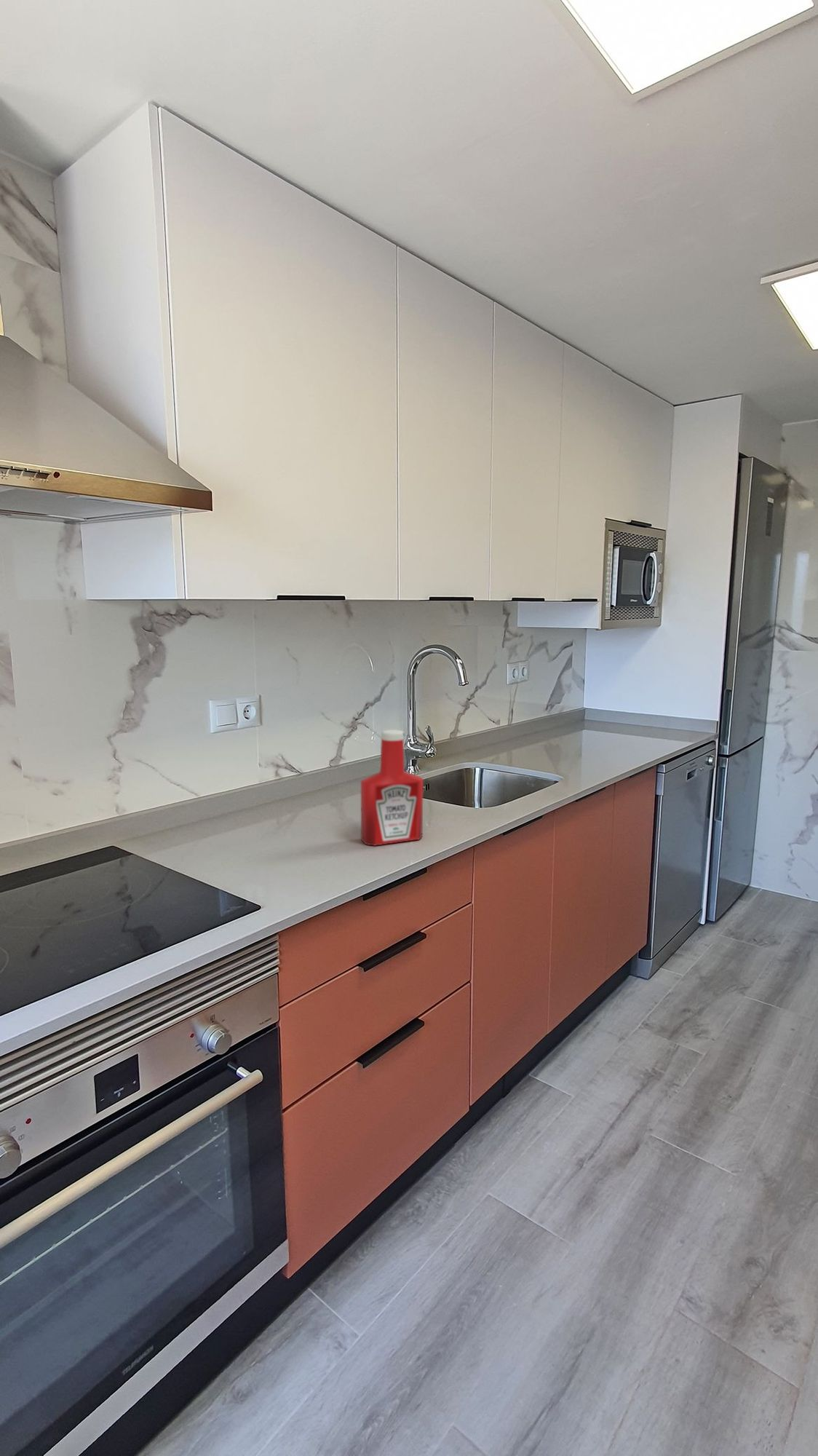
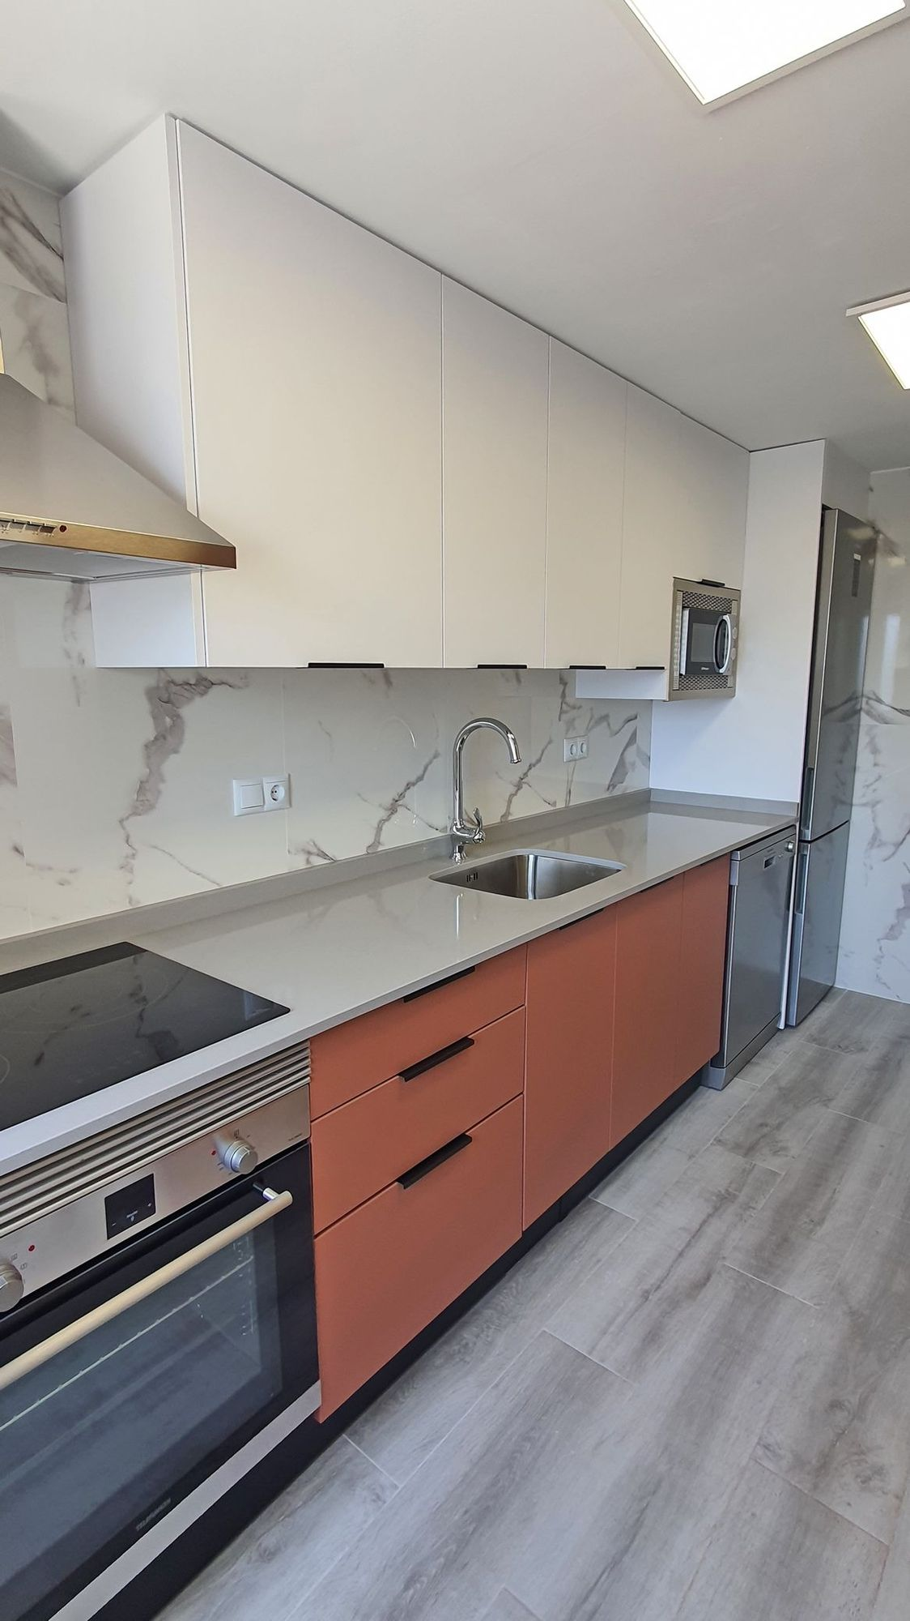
- soap bottle [360,729,424,847]
